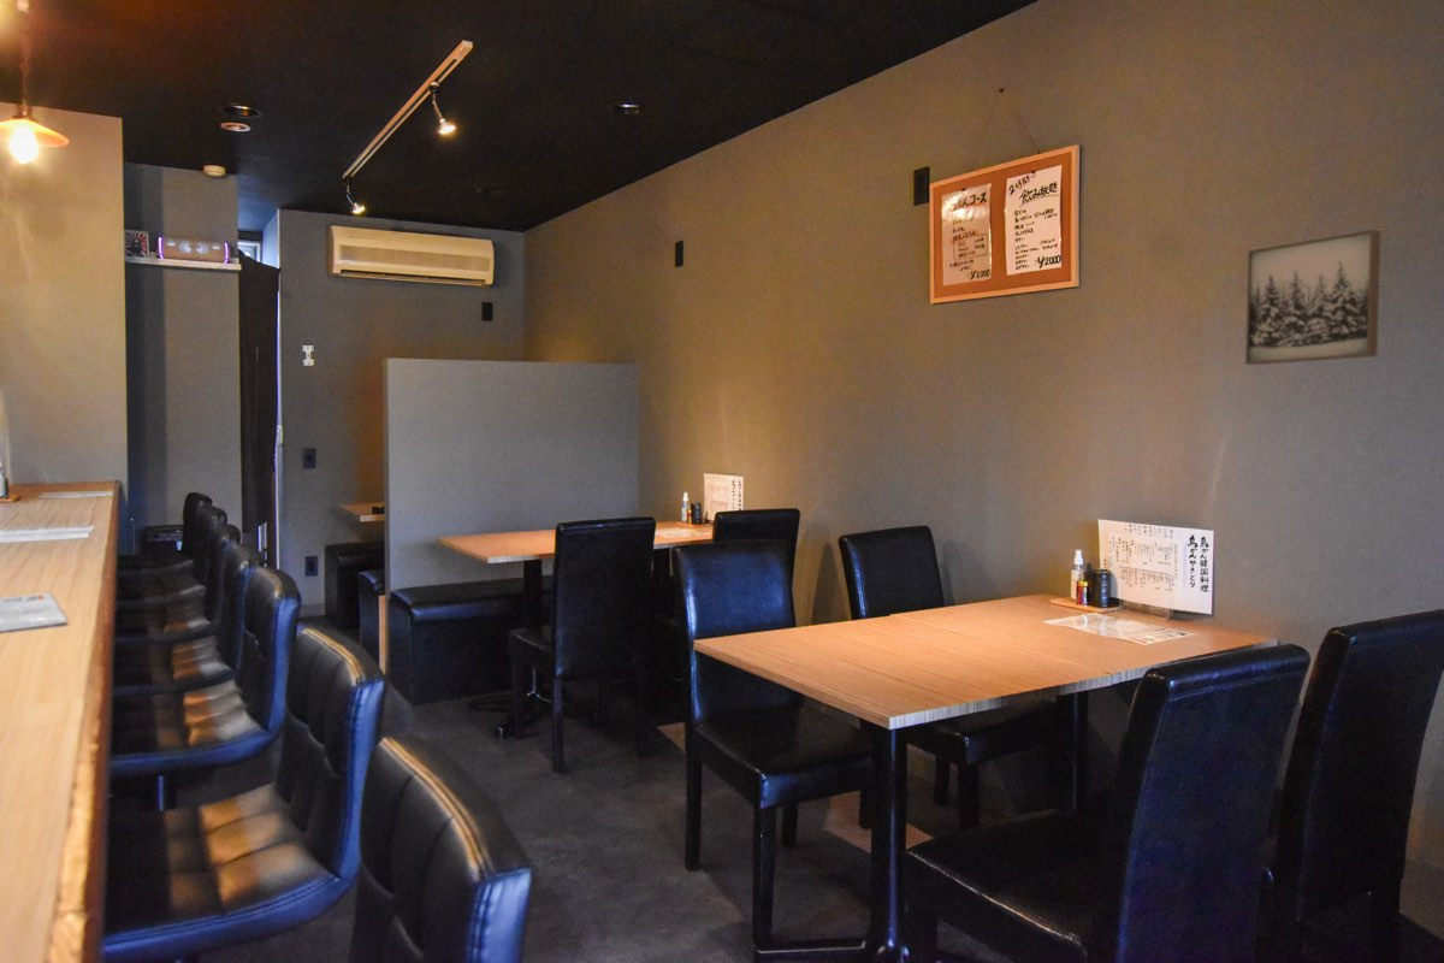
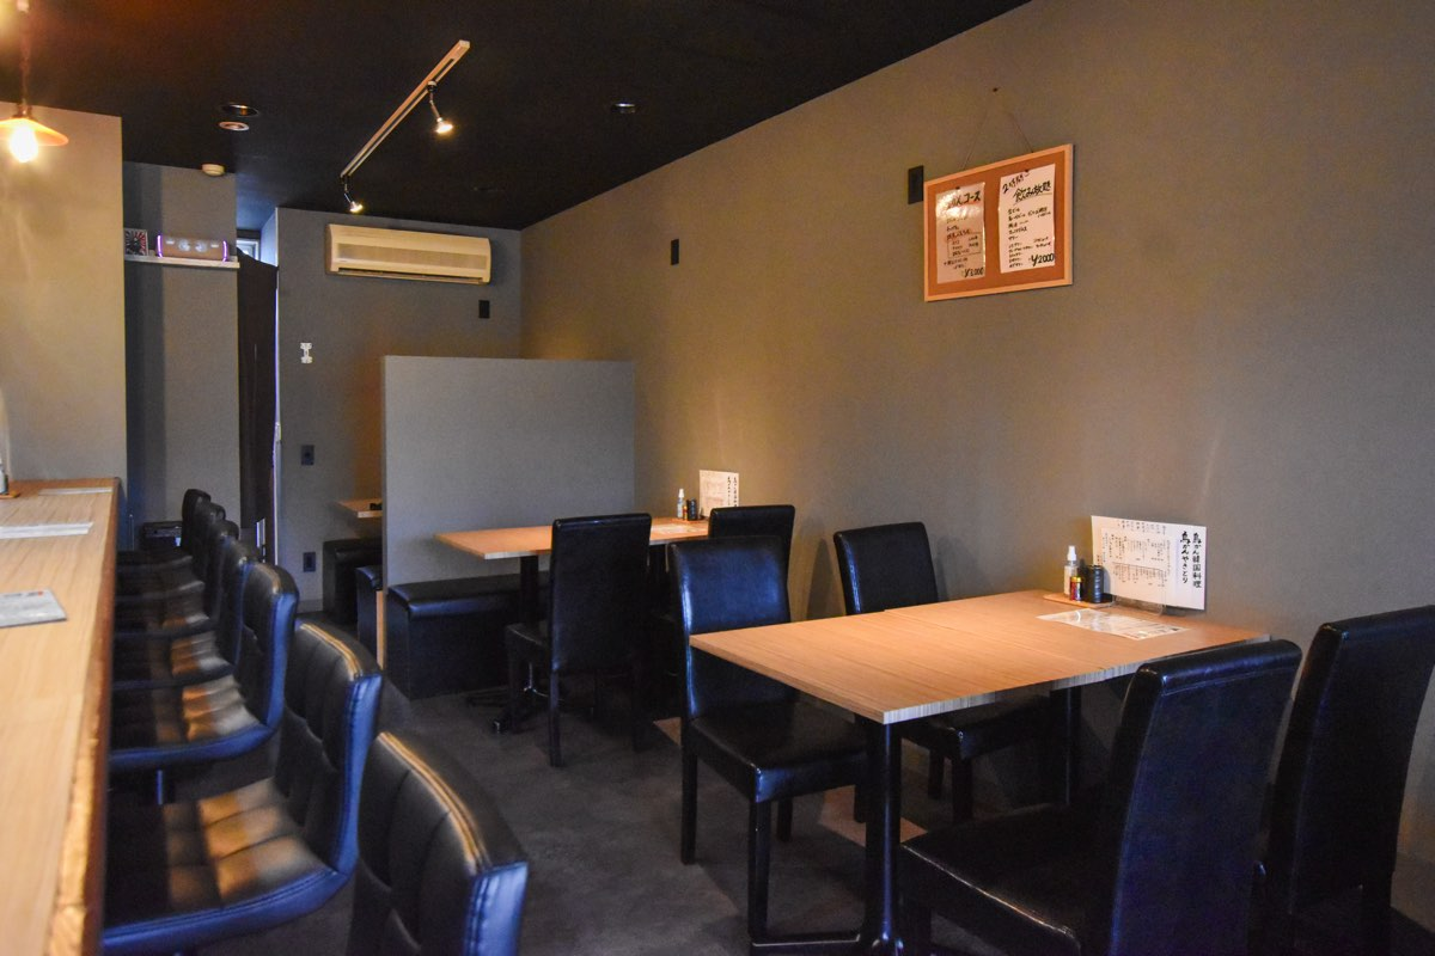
- wall art [1244,229,1381,366]
